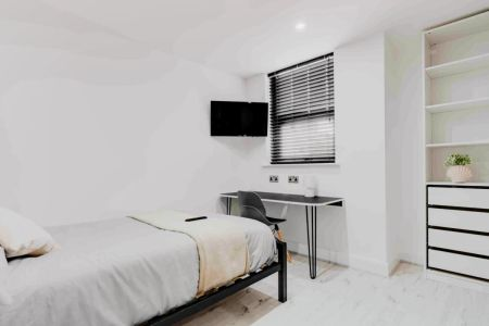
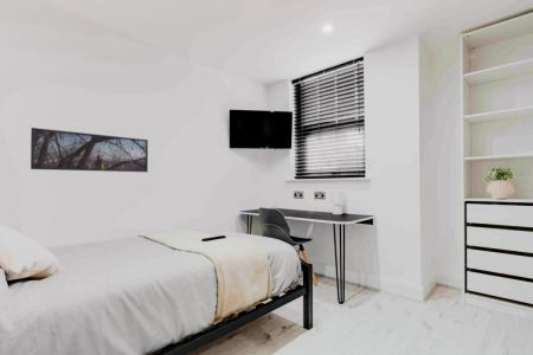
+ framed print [30,127,149,173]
